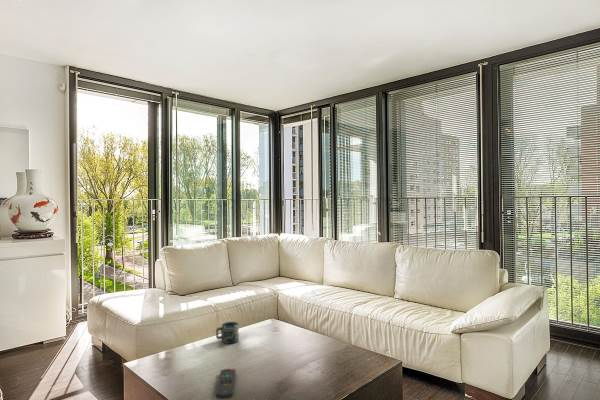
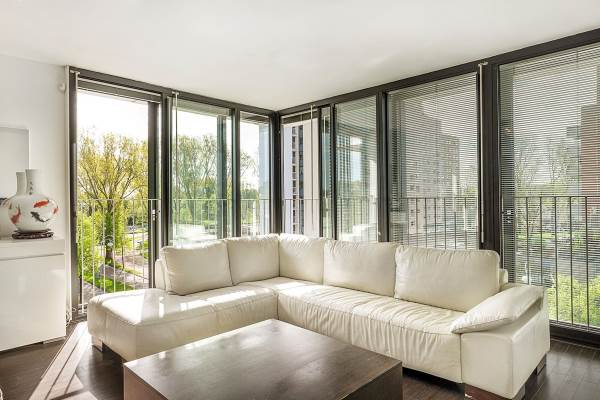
- cup [215,321,240,345]
- remote control [215,368,237,400]
